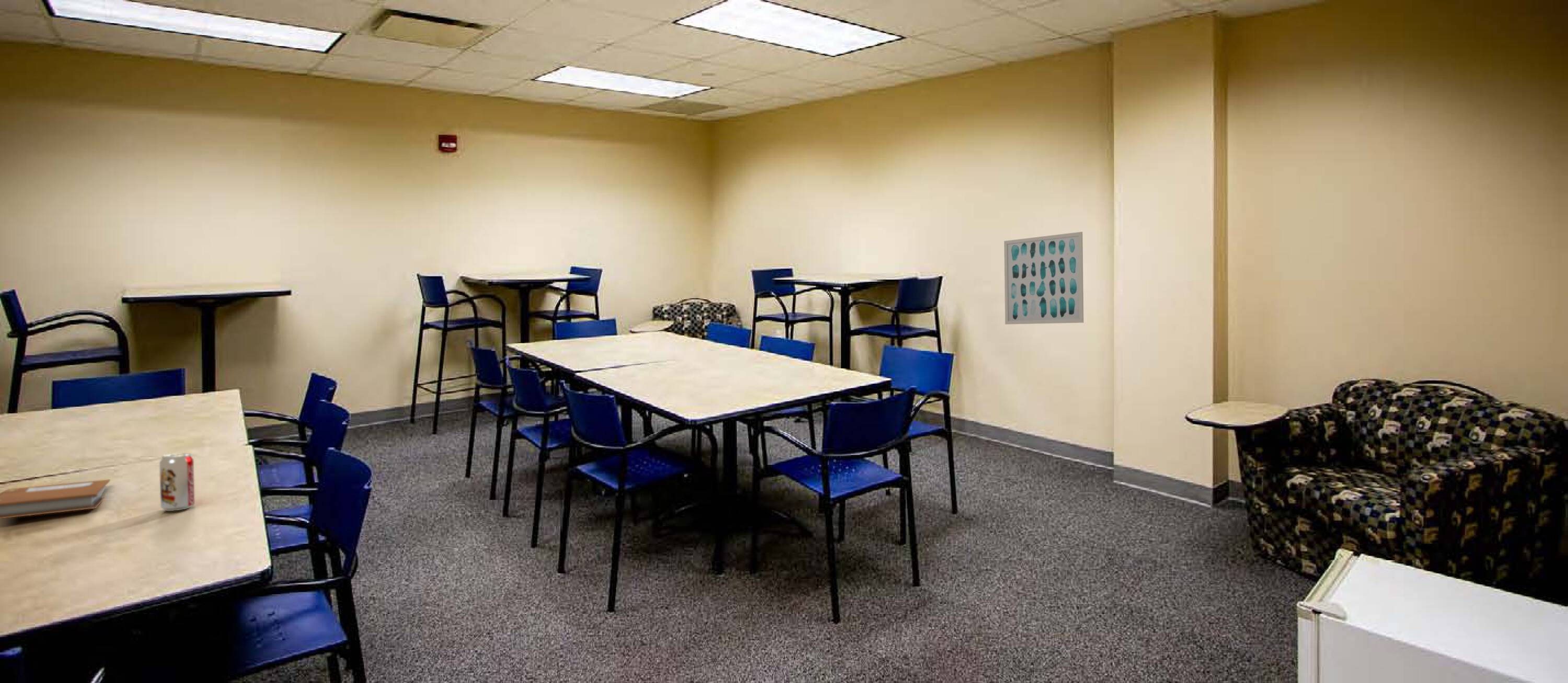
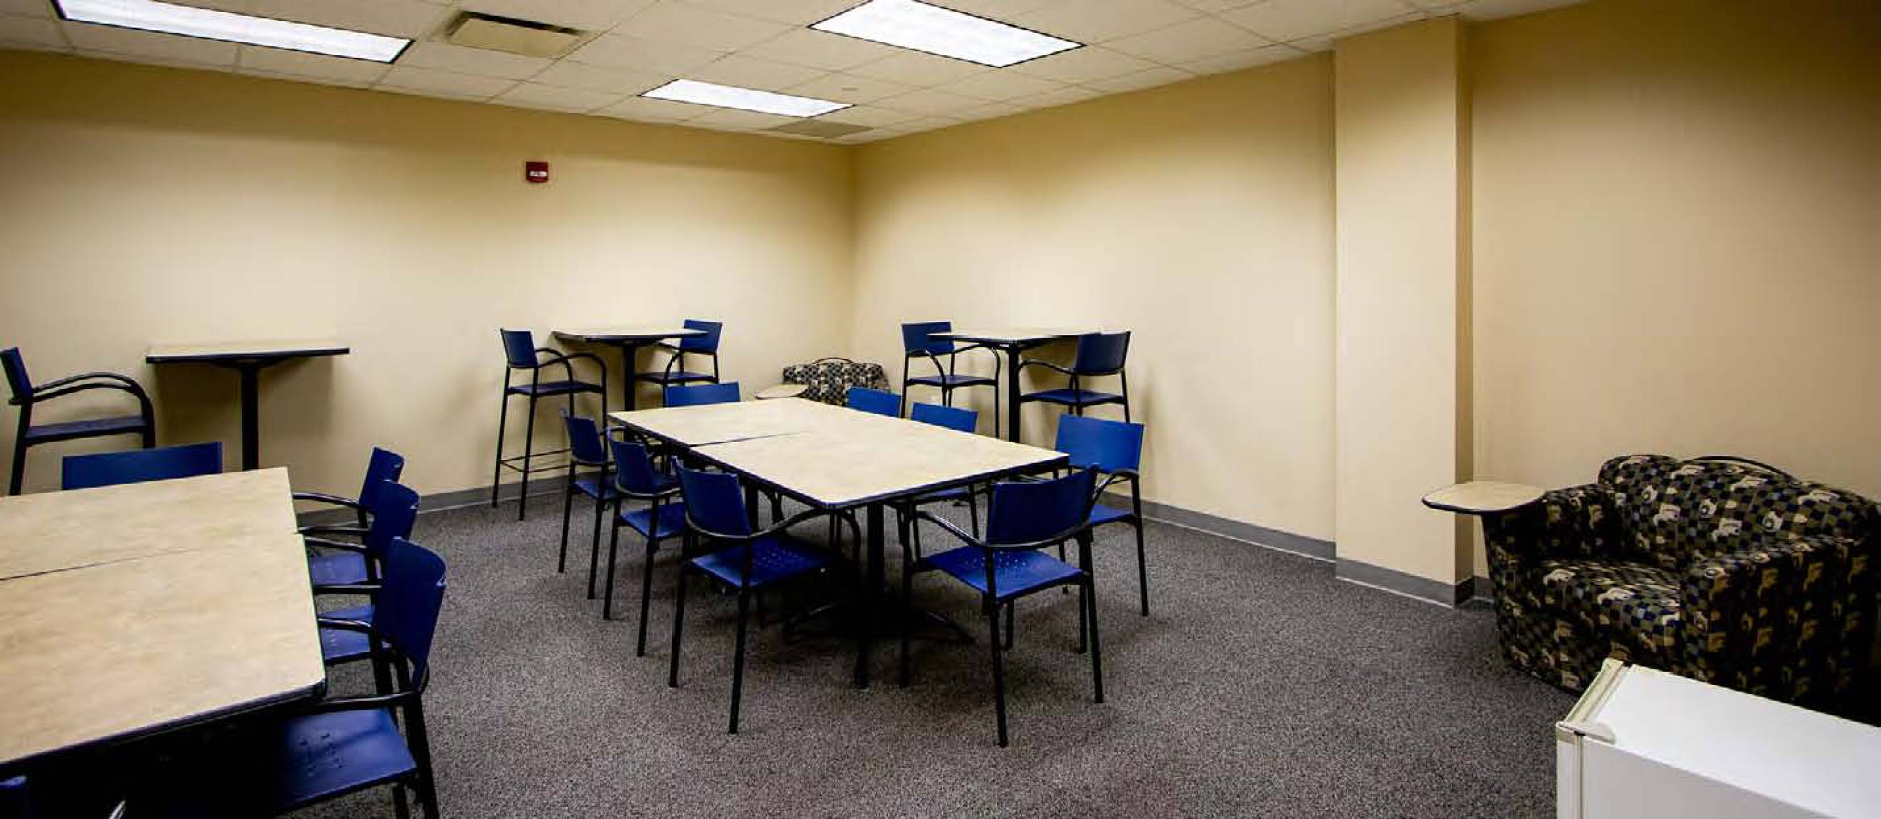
- notebook [0,479,111,519]
- wall art [1004,231,1084,325]
- beverage can [159,453,195,512]
